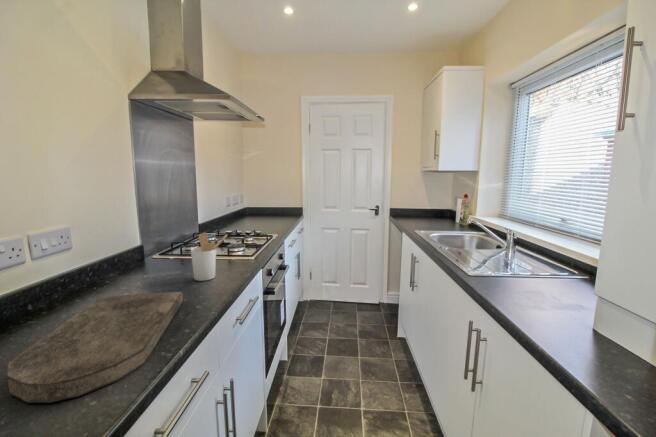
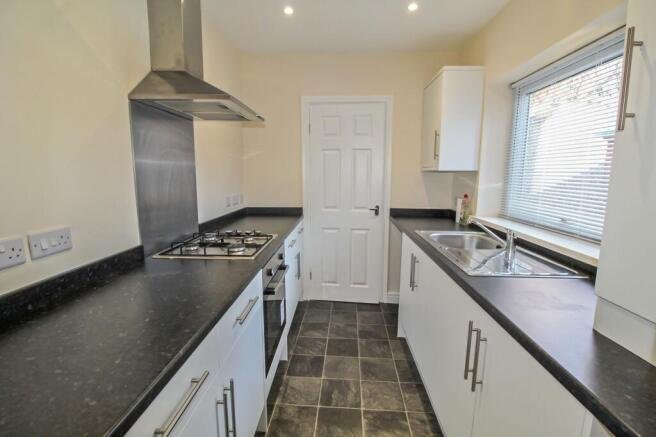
- cutting board [6,291,184,404]
- utensil holder [190,232,228,282]
